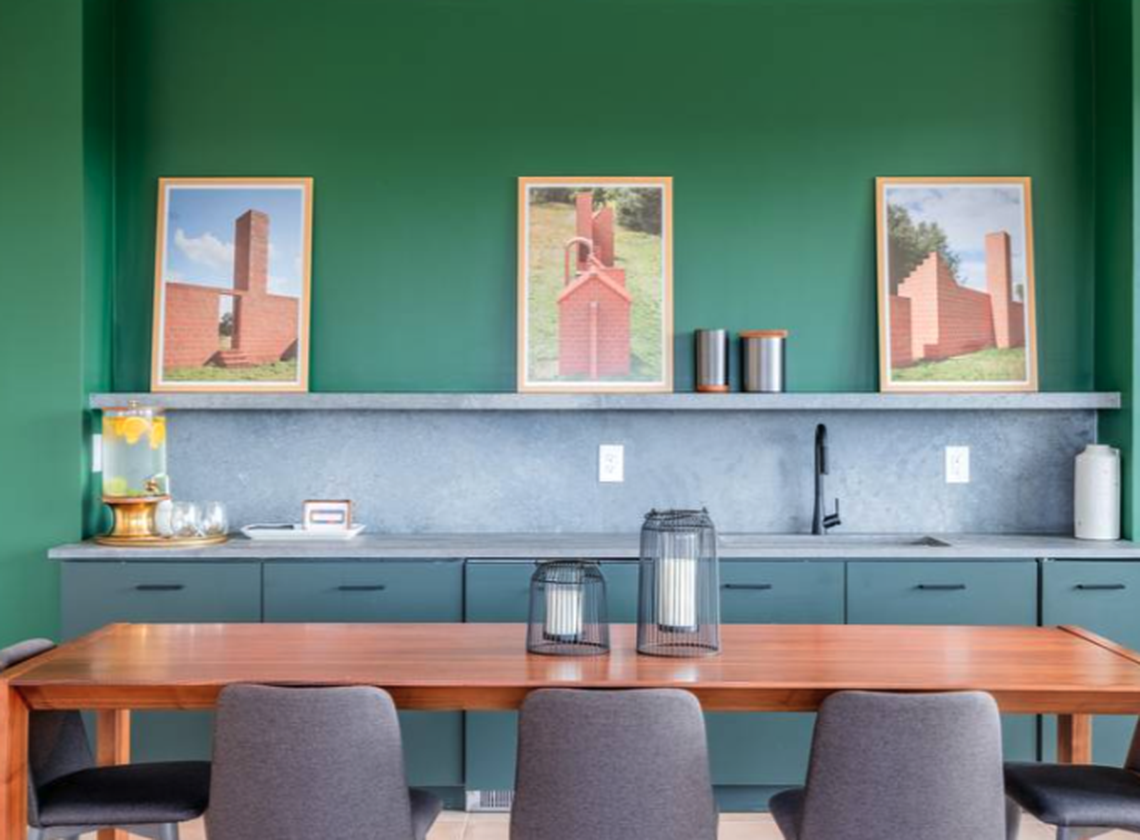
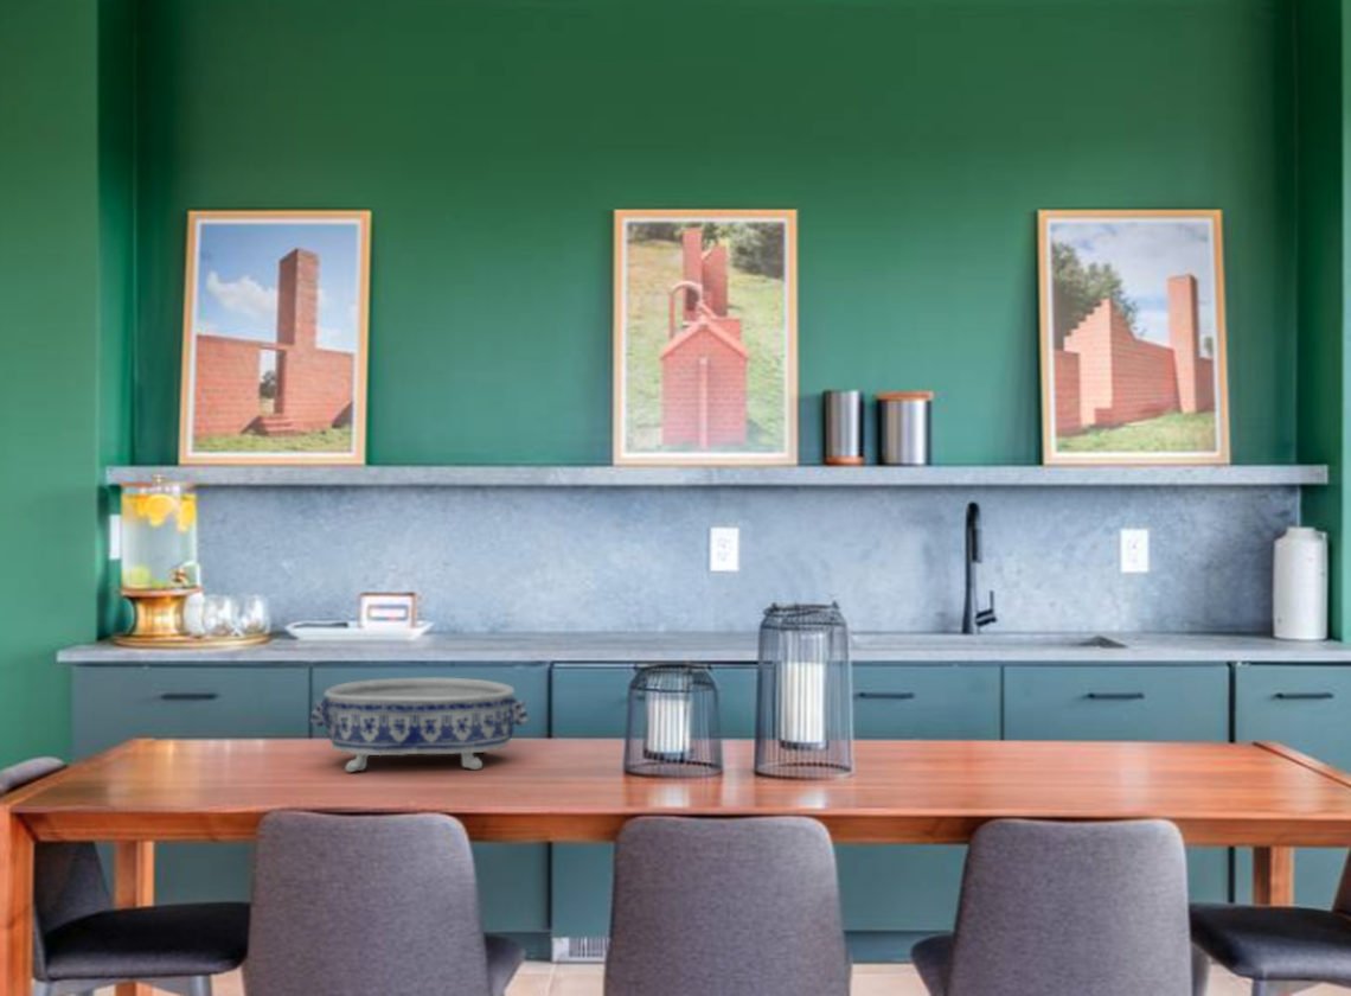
+ decorative bowl [309,676,530,773]
